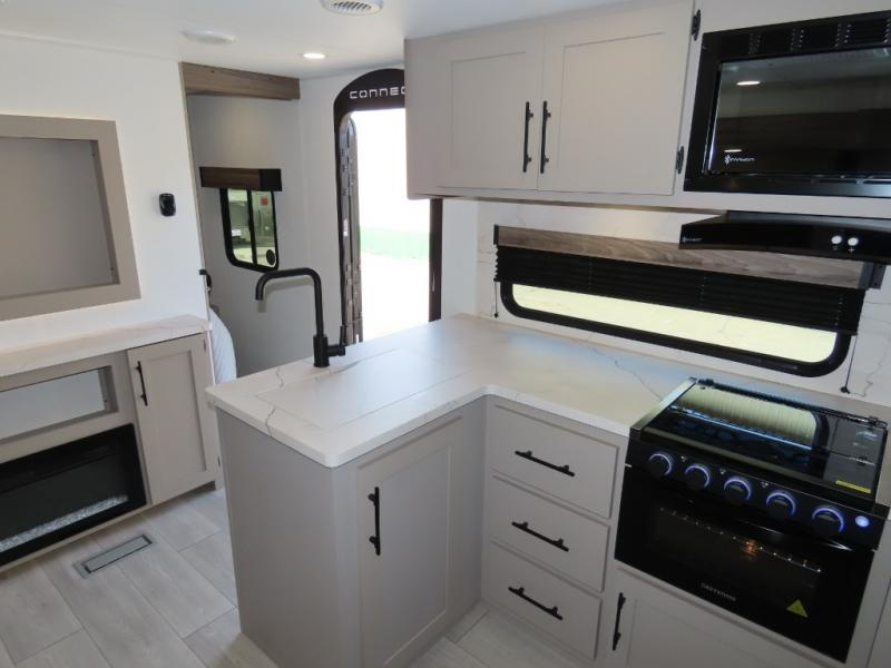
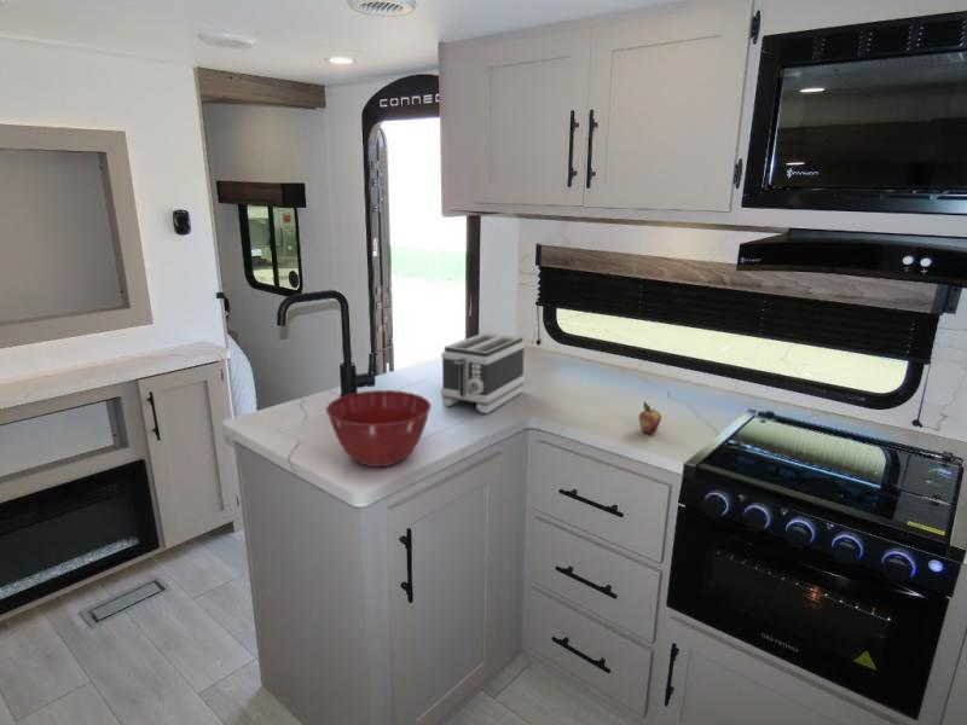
+ fruit [638,400,662,435]
+ mixing bowl [325,389,433,468]
+ toaster [440,331,526,414]
